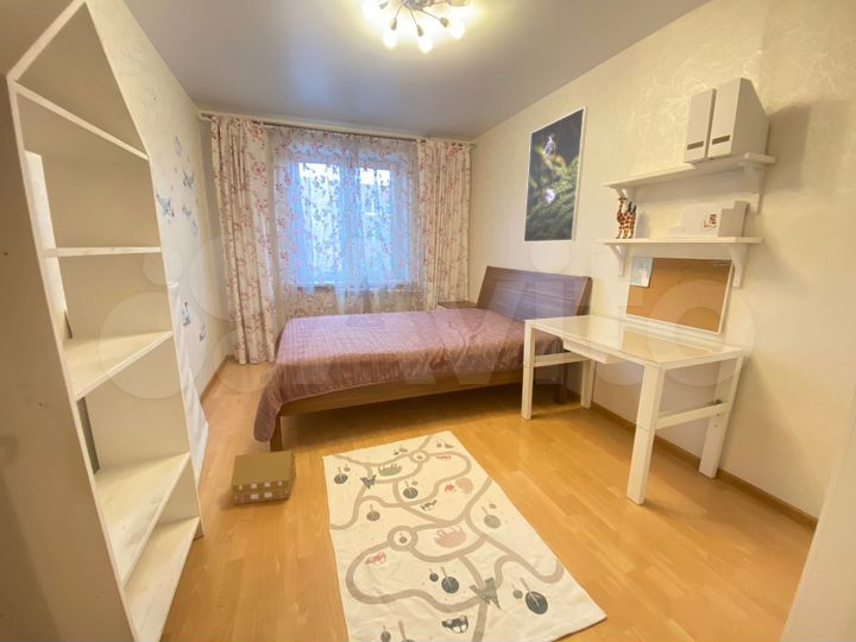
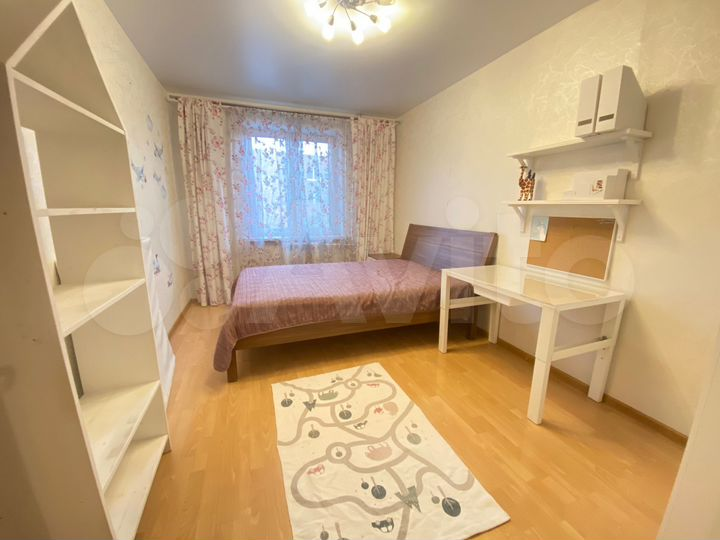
- toy house [229,449,297,505]
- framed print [522,106,588,244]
